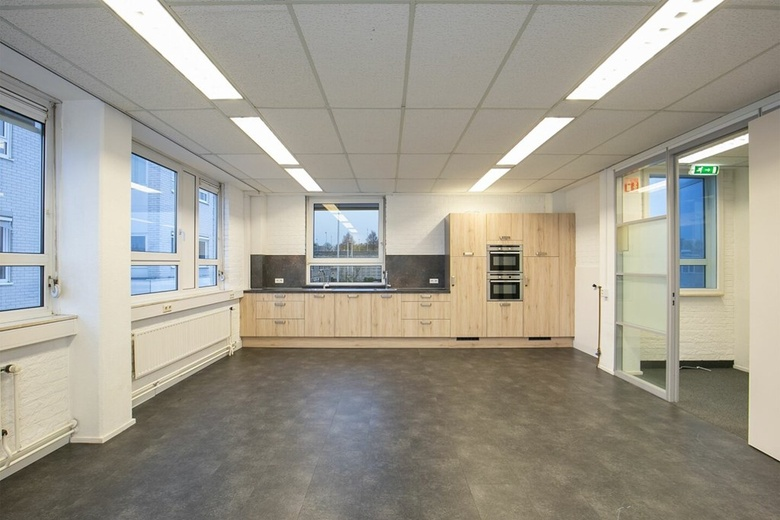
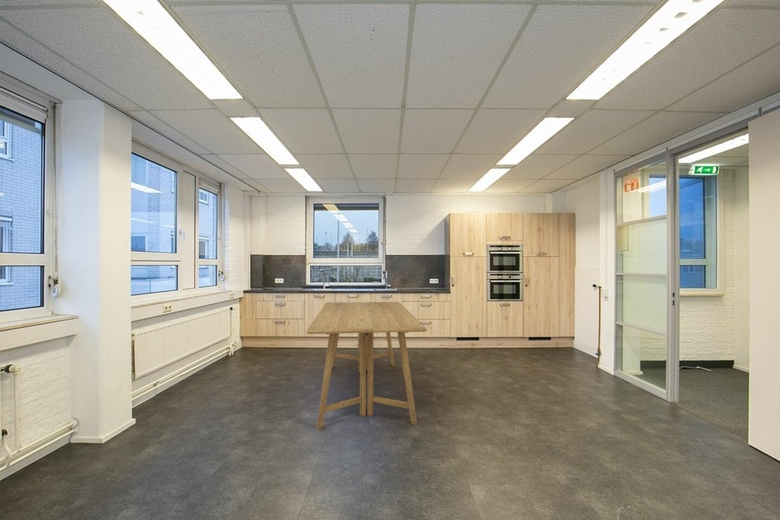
+ dining table [306,301,428,431]
